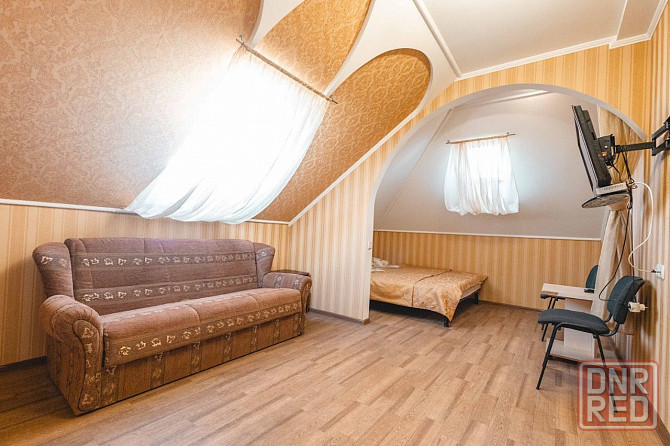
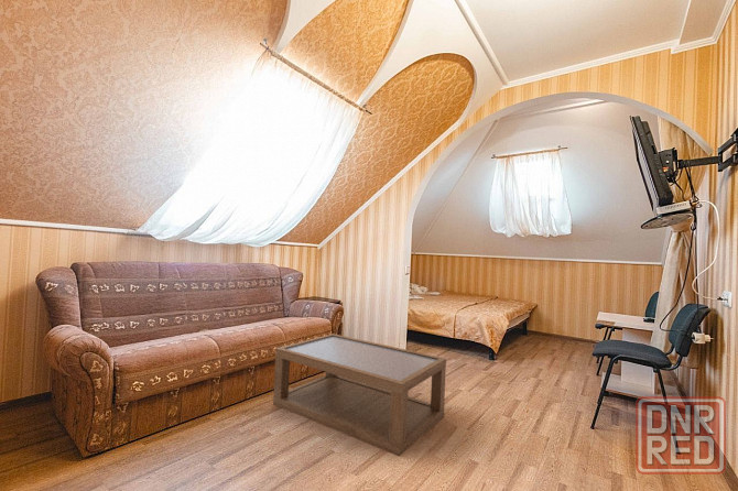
+ coffee table [272,332,447,457]
